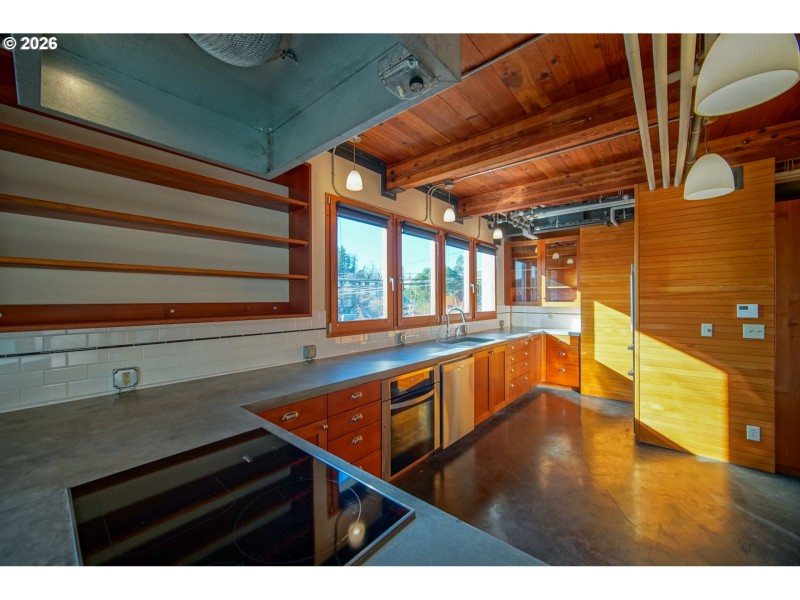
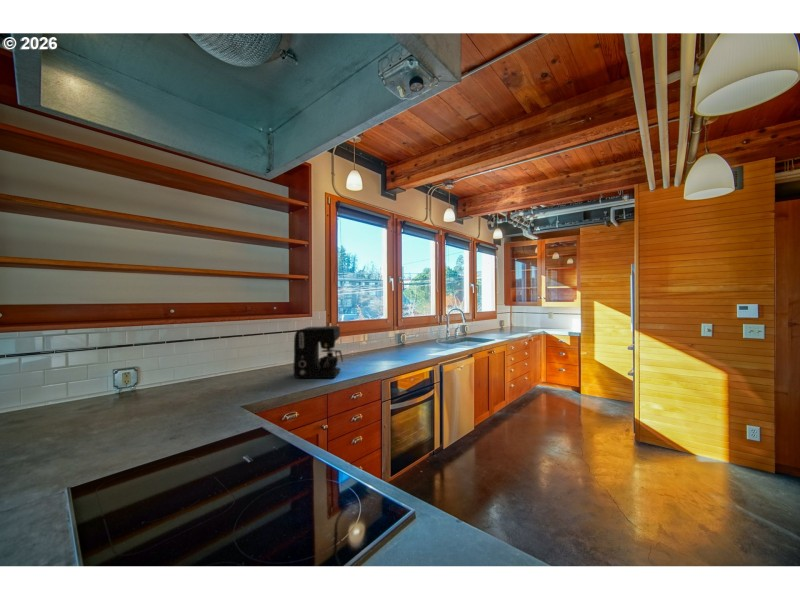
+ coffee maker [292,325,344,379]
